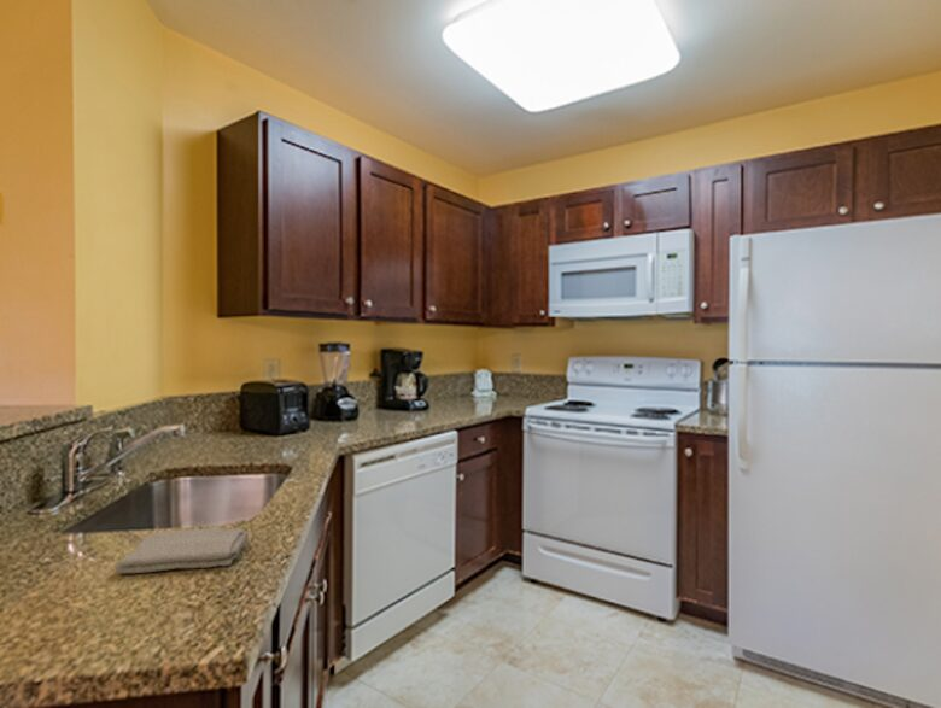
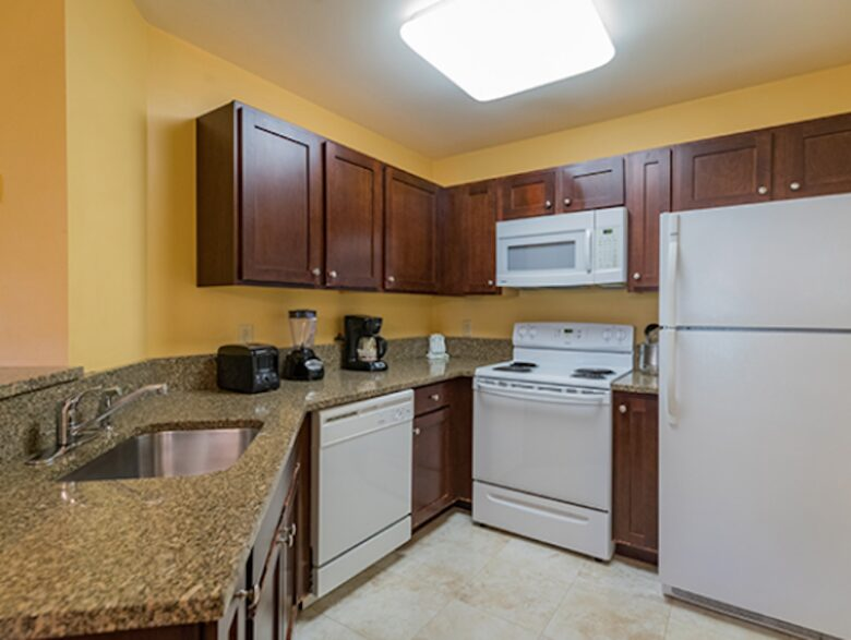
- washcloth [115,526,250,574]
